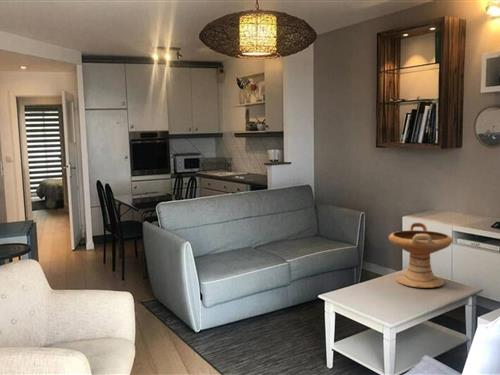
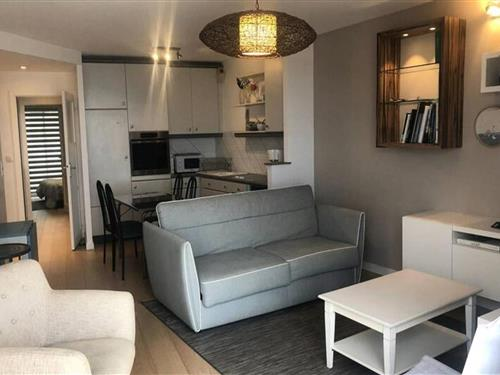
- decorative bowl [388,222,454,289]
